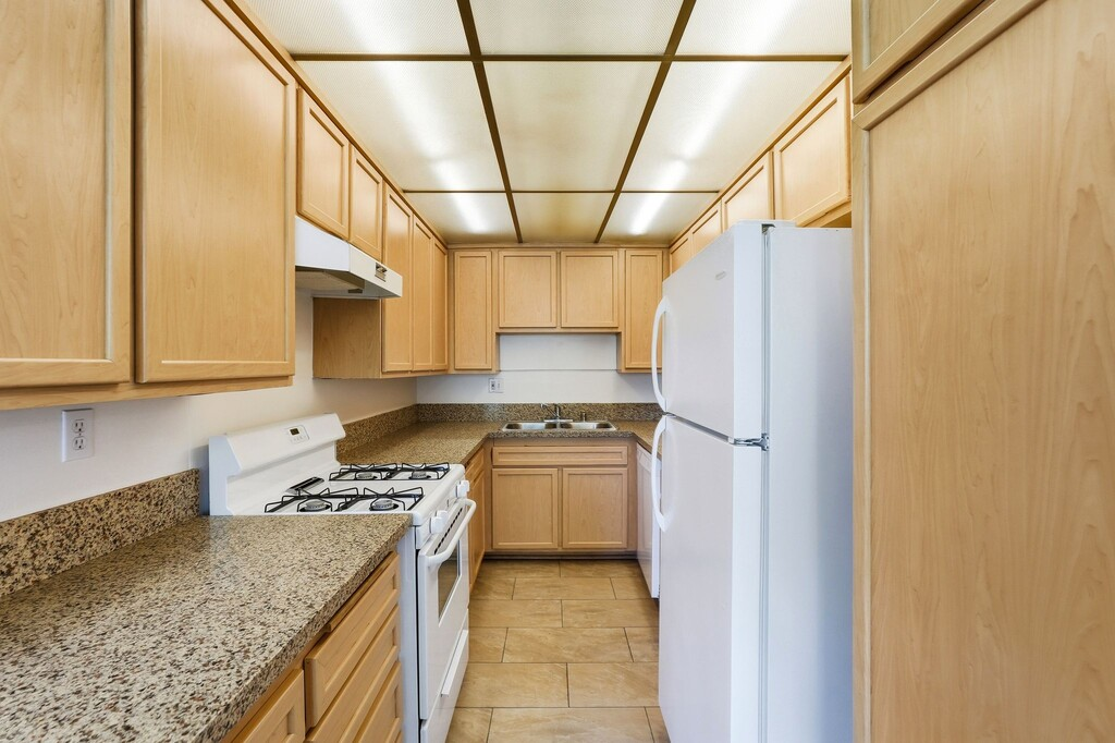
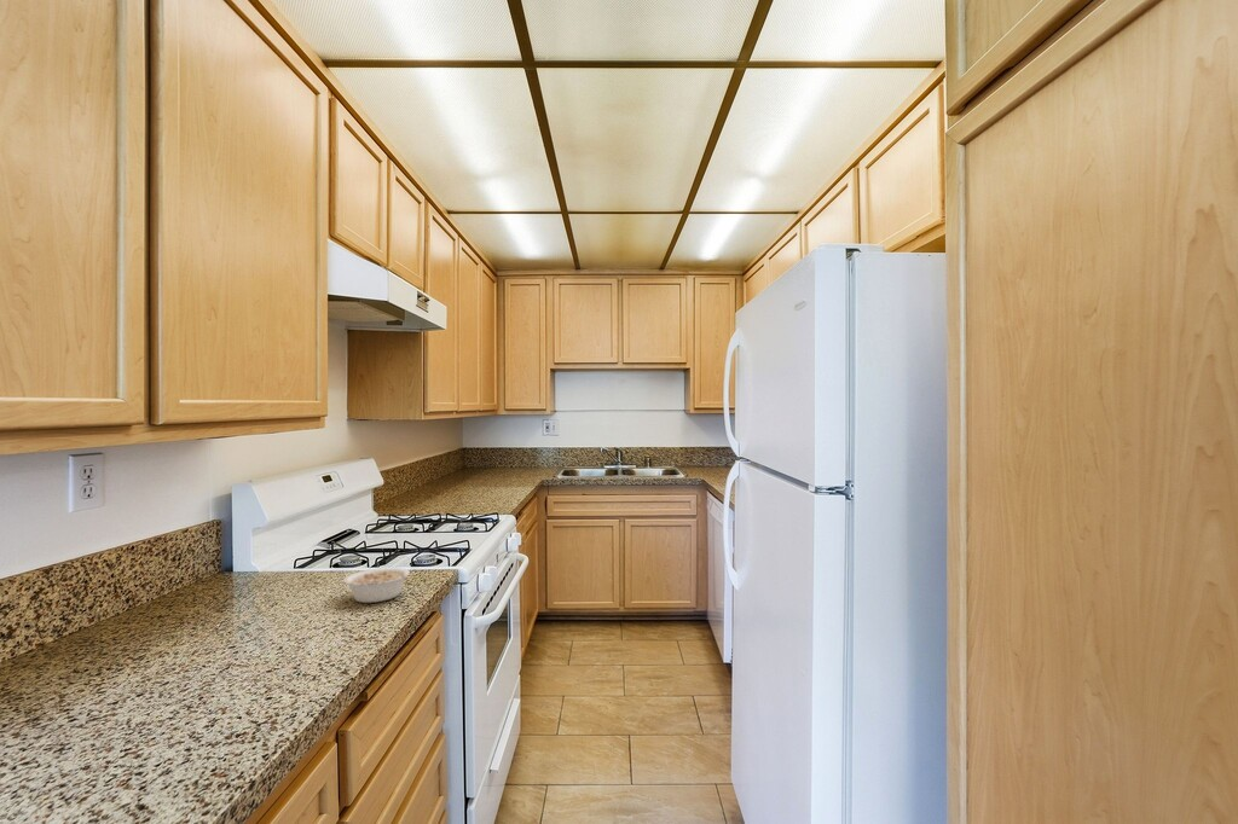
+ legume [342,567,416,604]
